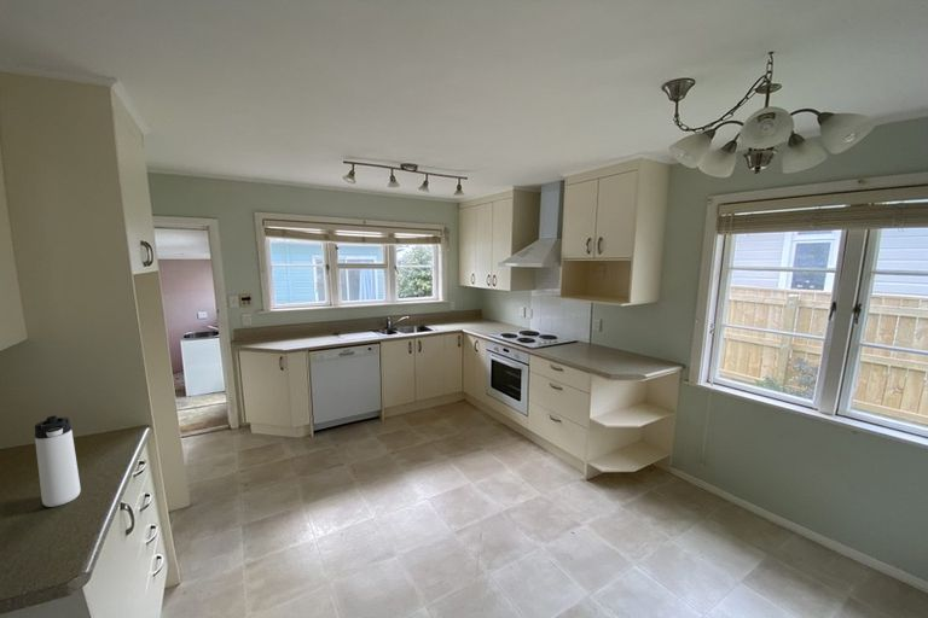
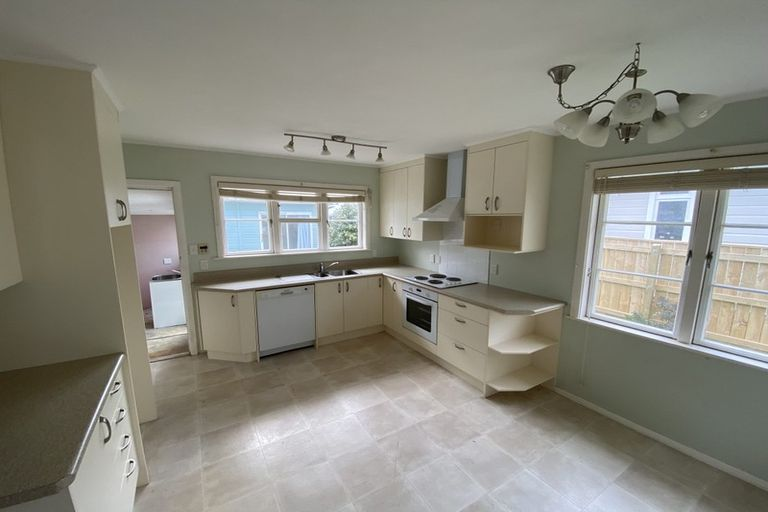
- thermos bottle [34,414,82,508]
